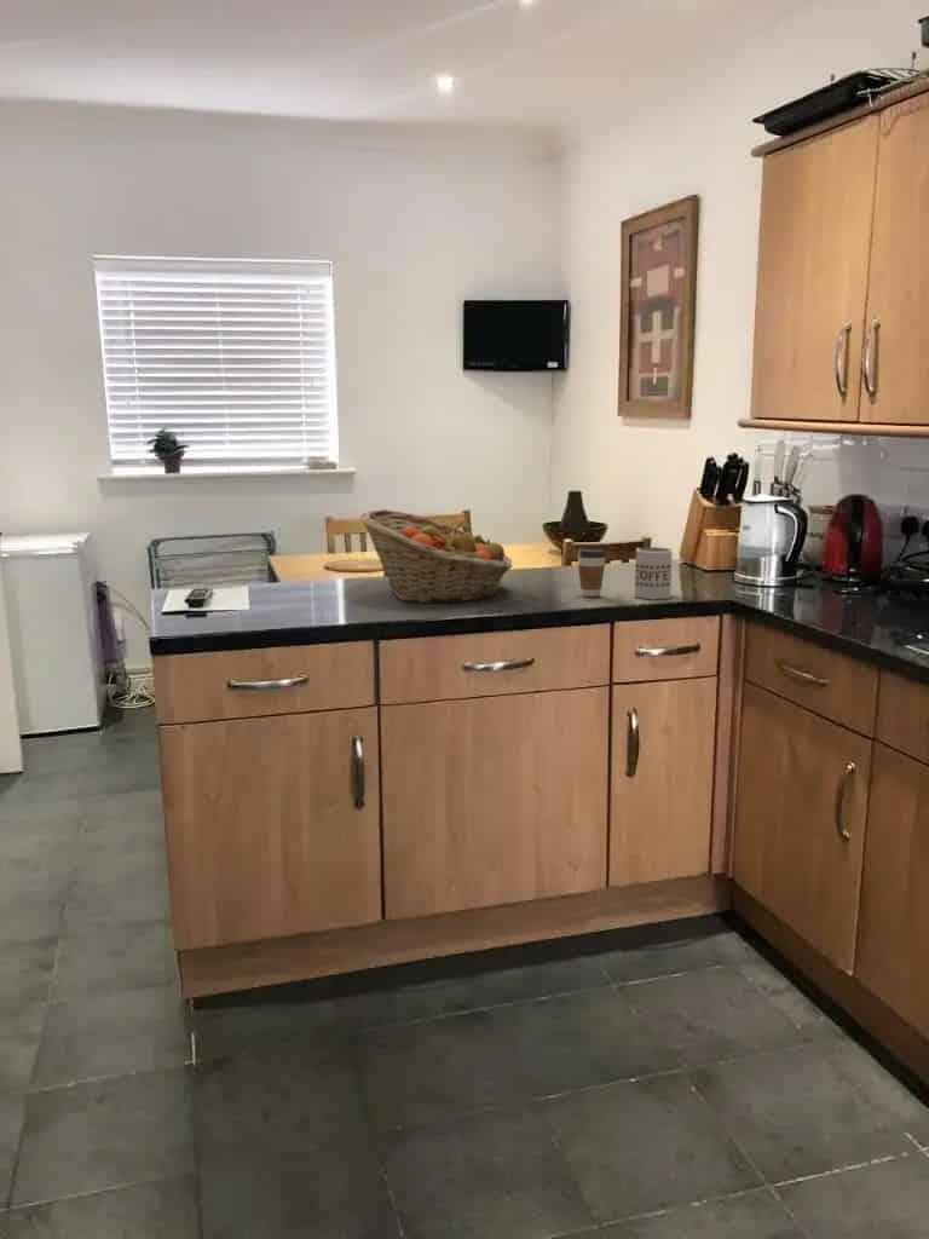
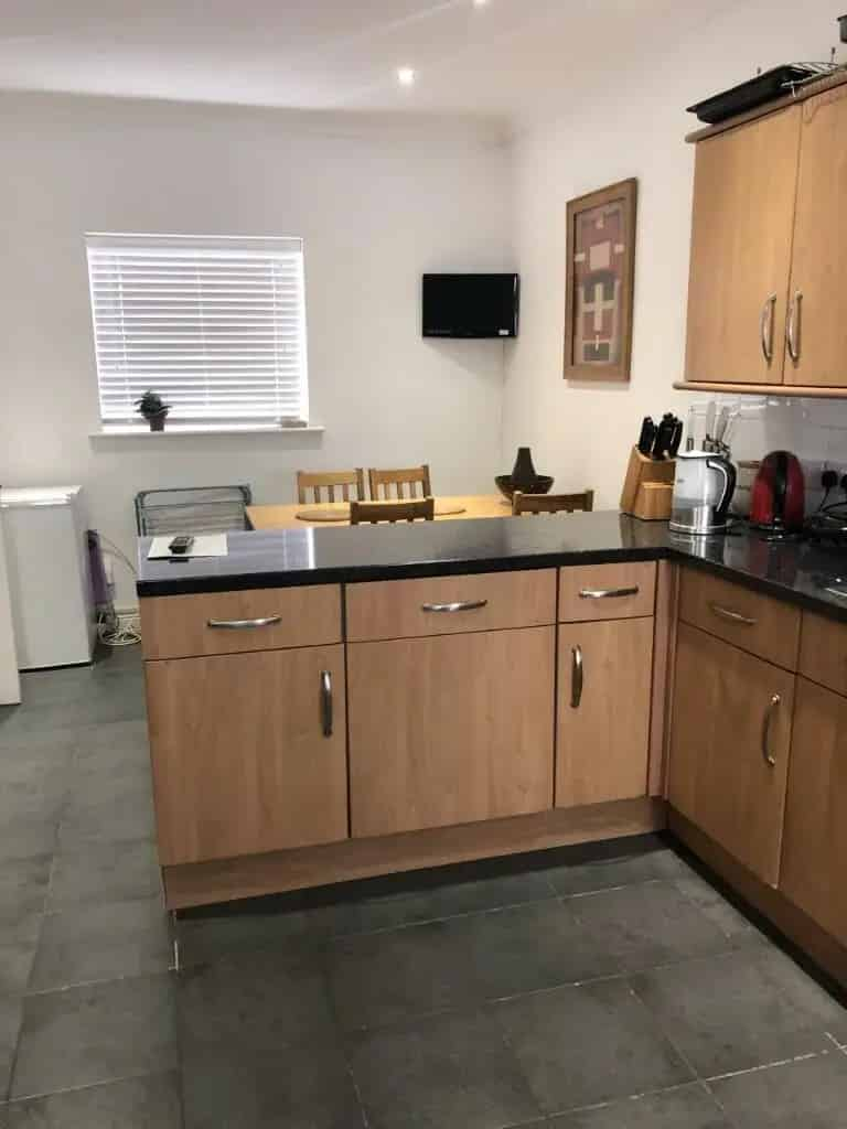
- coffee cup [577,547,607,598]
- mug [634,546,674,600]
- fruit basket [359,508,513,605]
